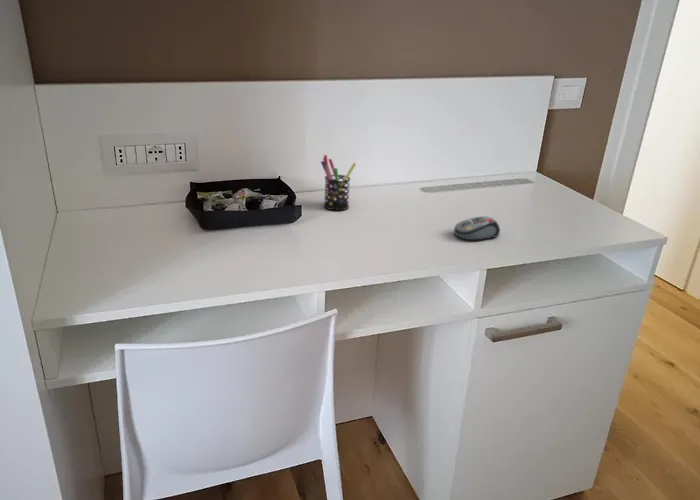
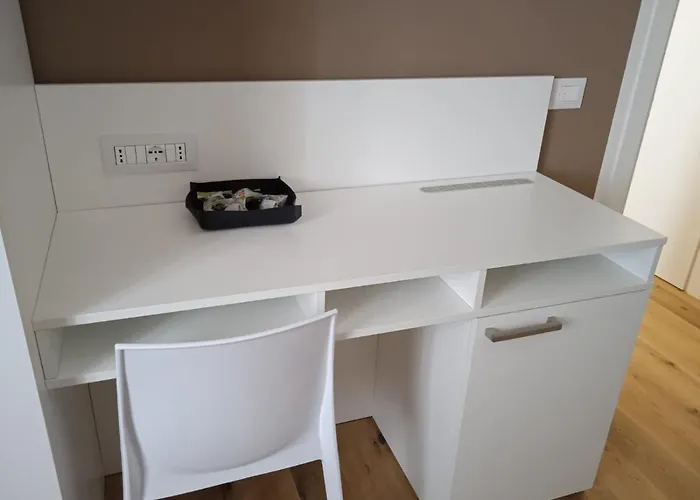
- computer mouse [453,215,501,241]
- pen holder [320,154,357,211]
